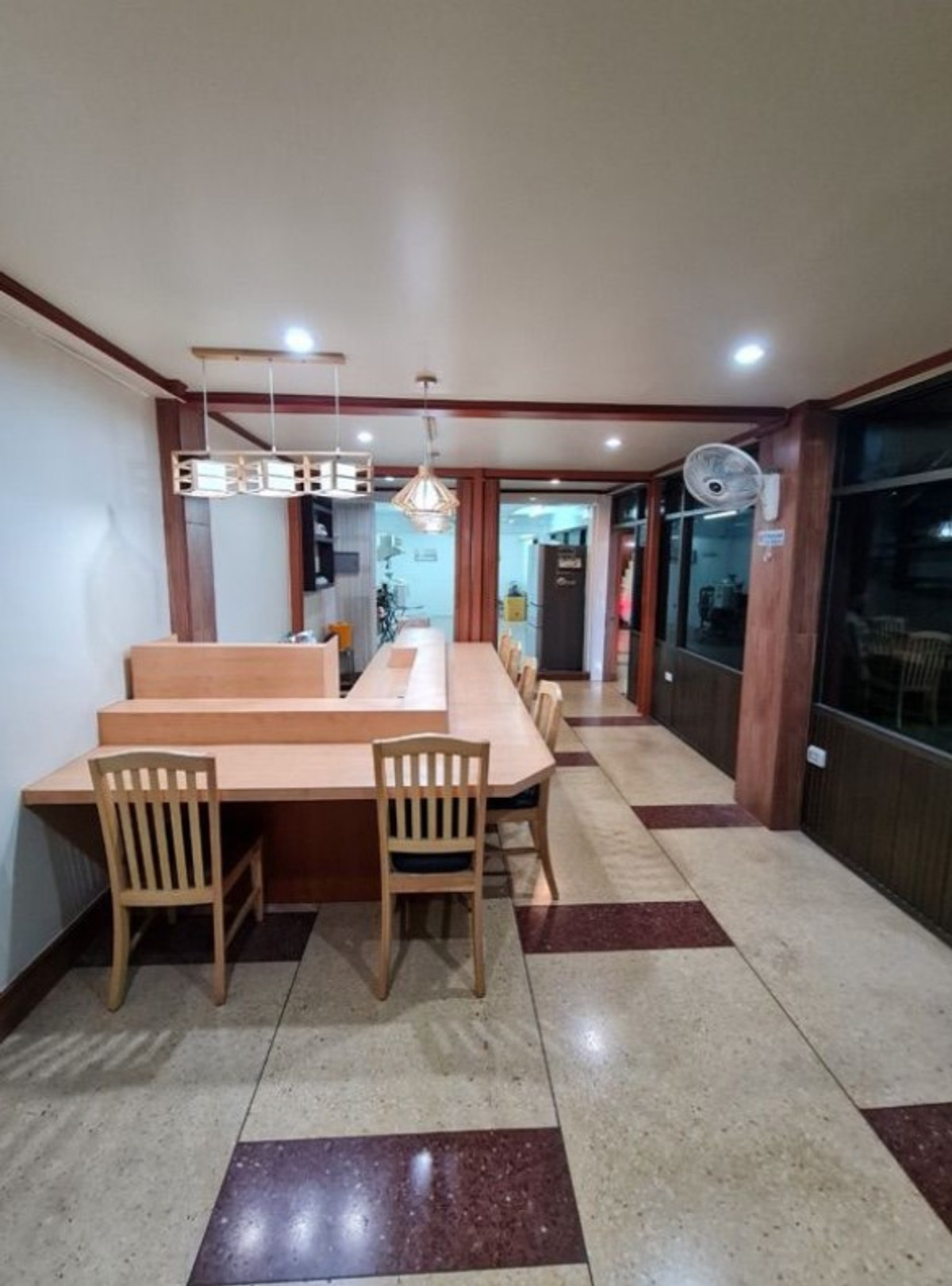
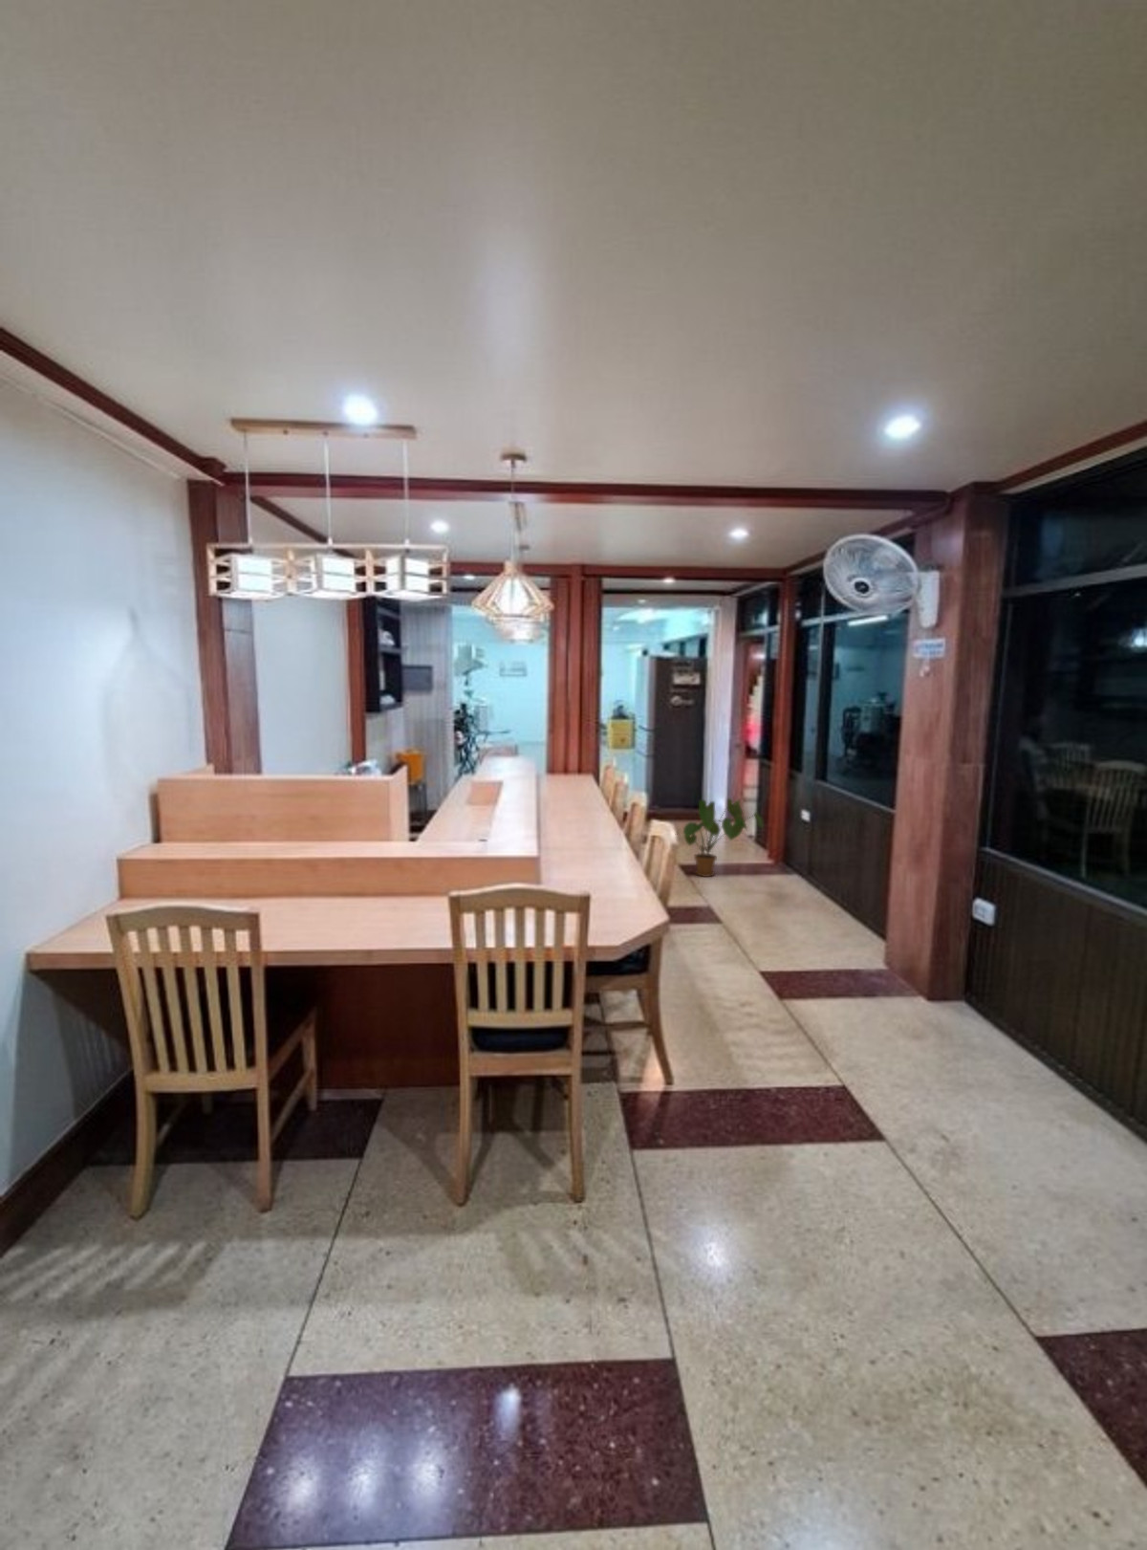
+ house plant [676,798,764,877]
